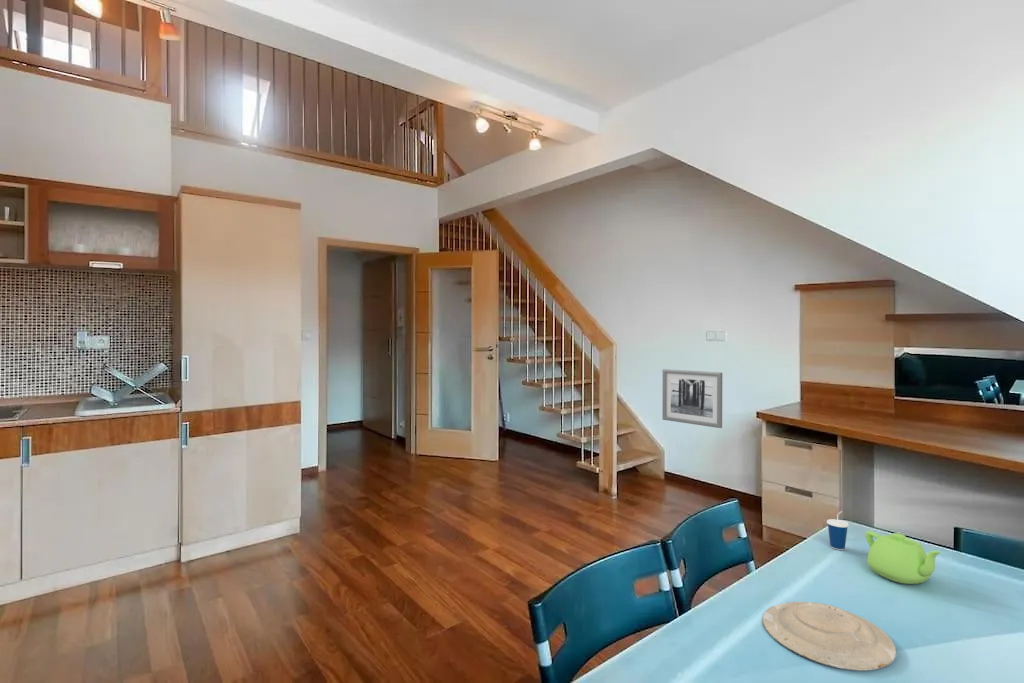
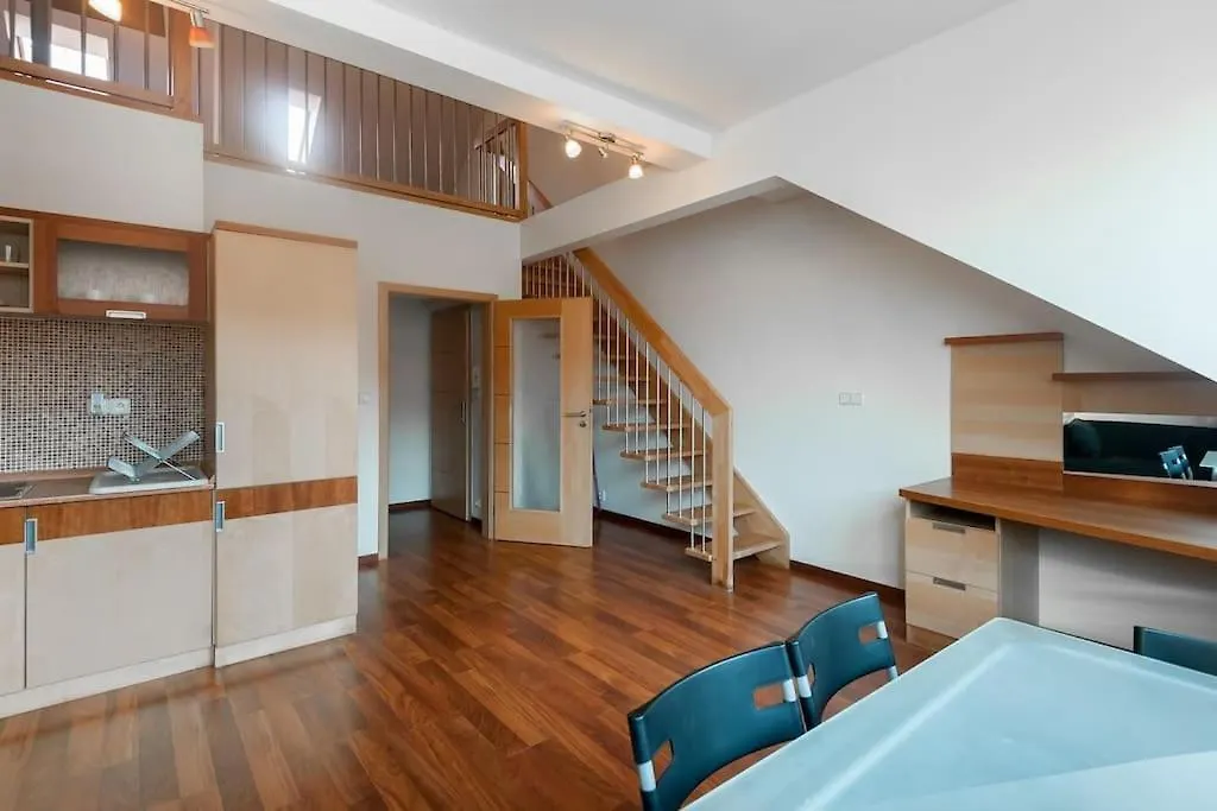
- plate [762,601,897,671]
- cup [826,510,850,551]
- wall art [661,368,723,429]
- teapot [864,530,943,585]
